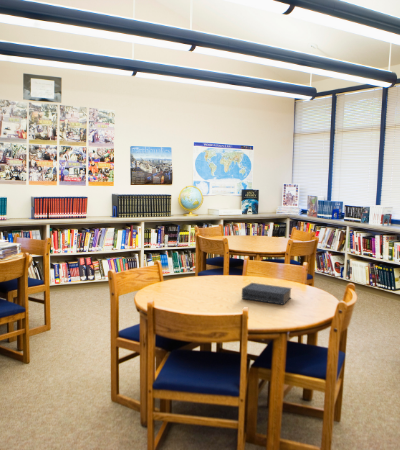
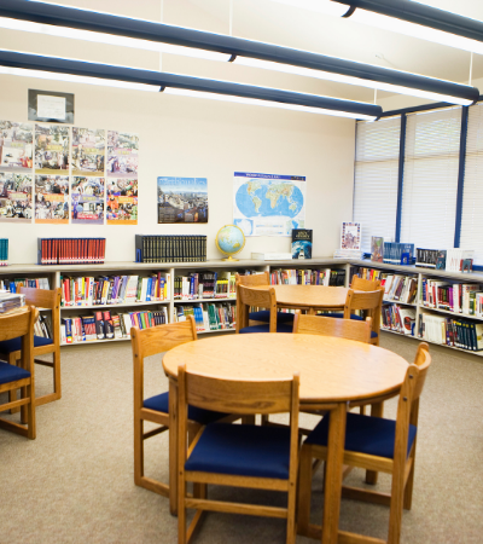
- book [241,282,292,306]
